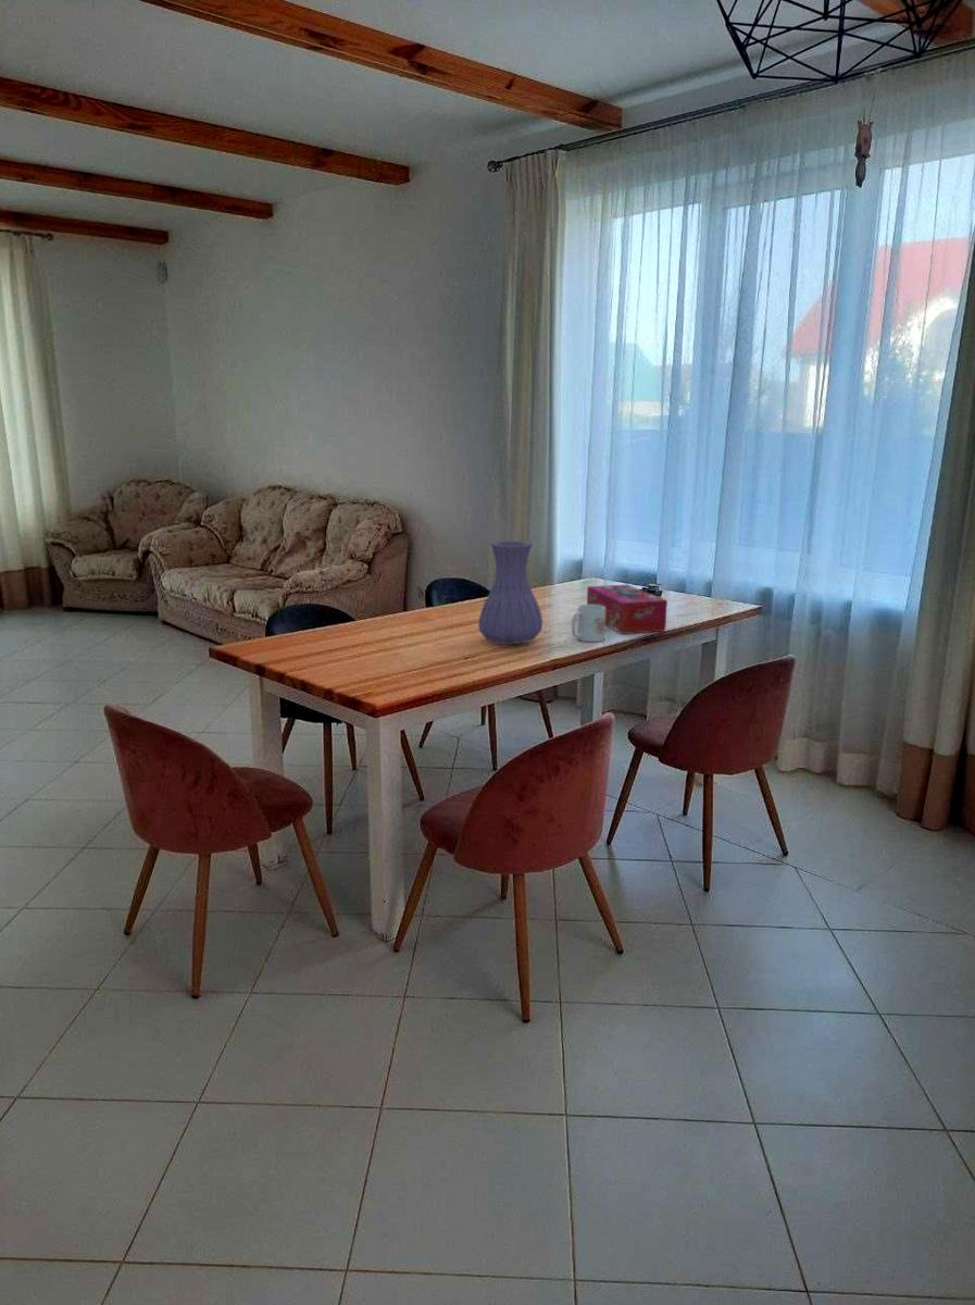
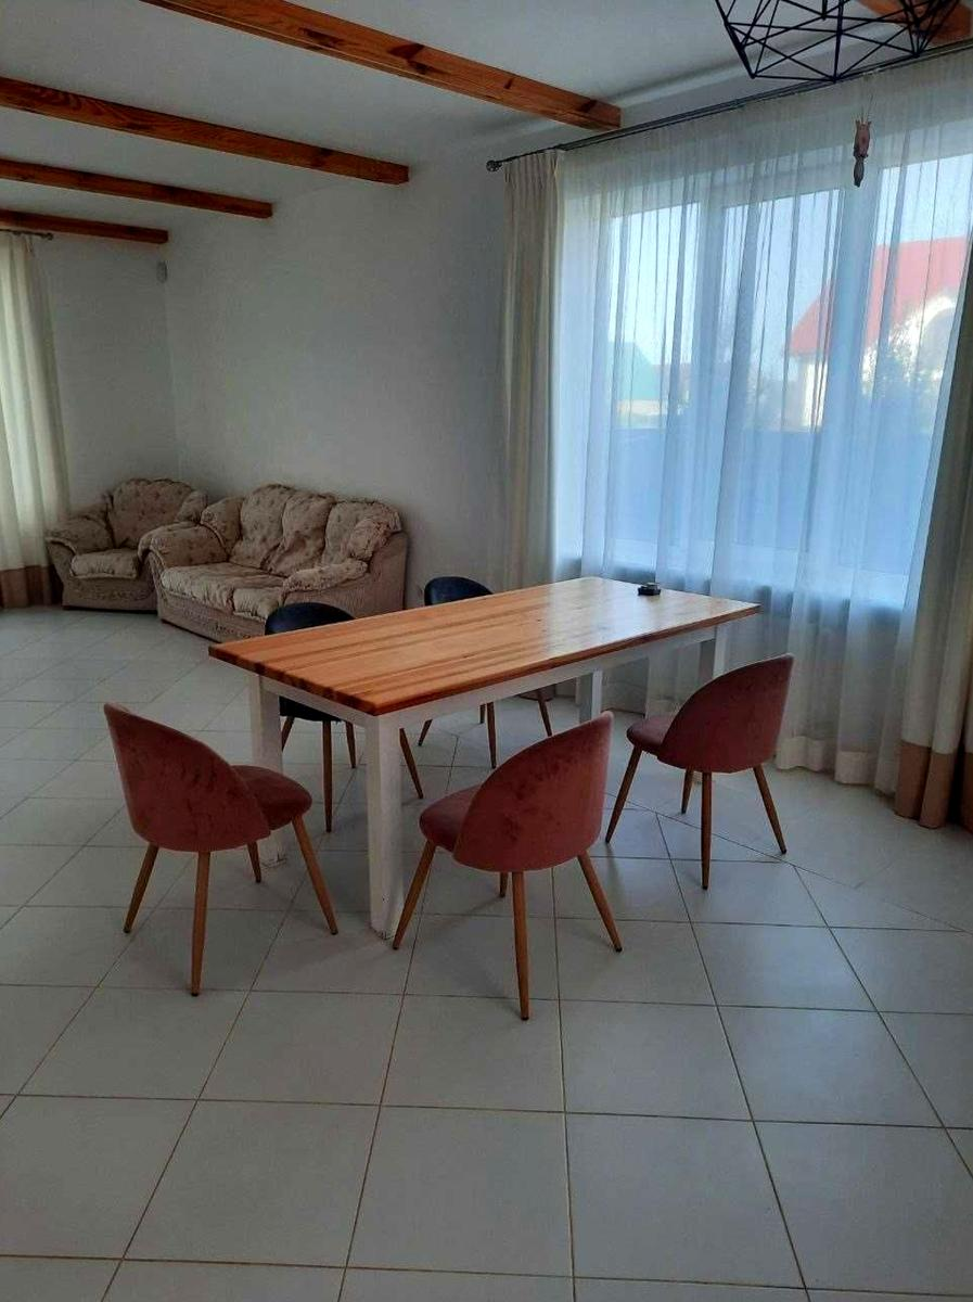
- vase [477,539,543,646]
- mug [571,604,605,643]
- tissue box [586,584,668,635]
